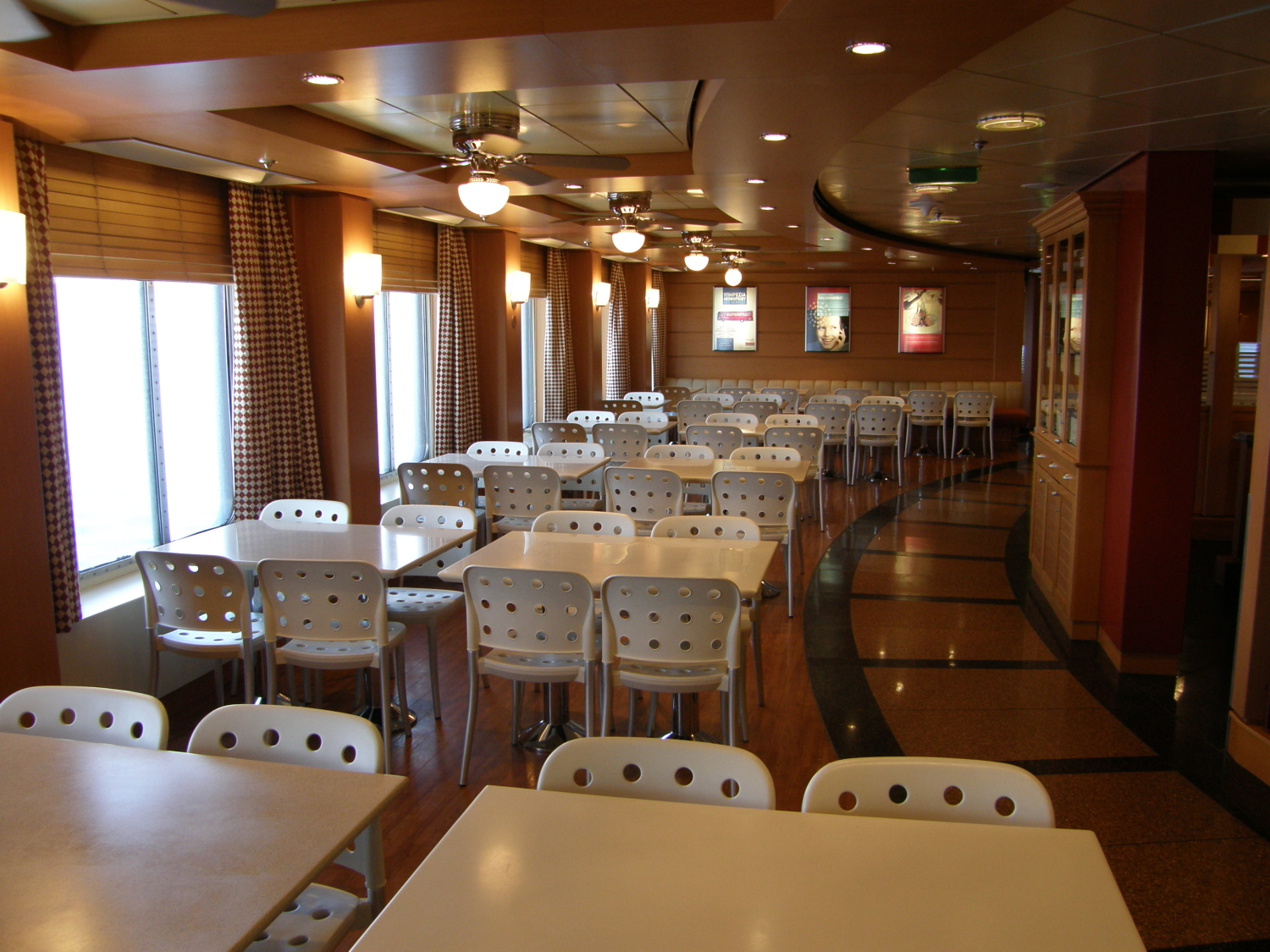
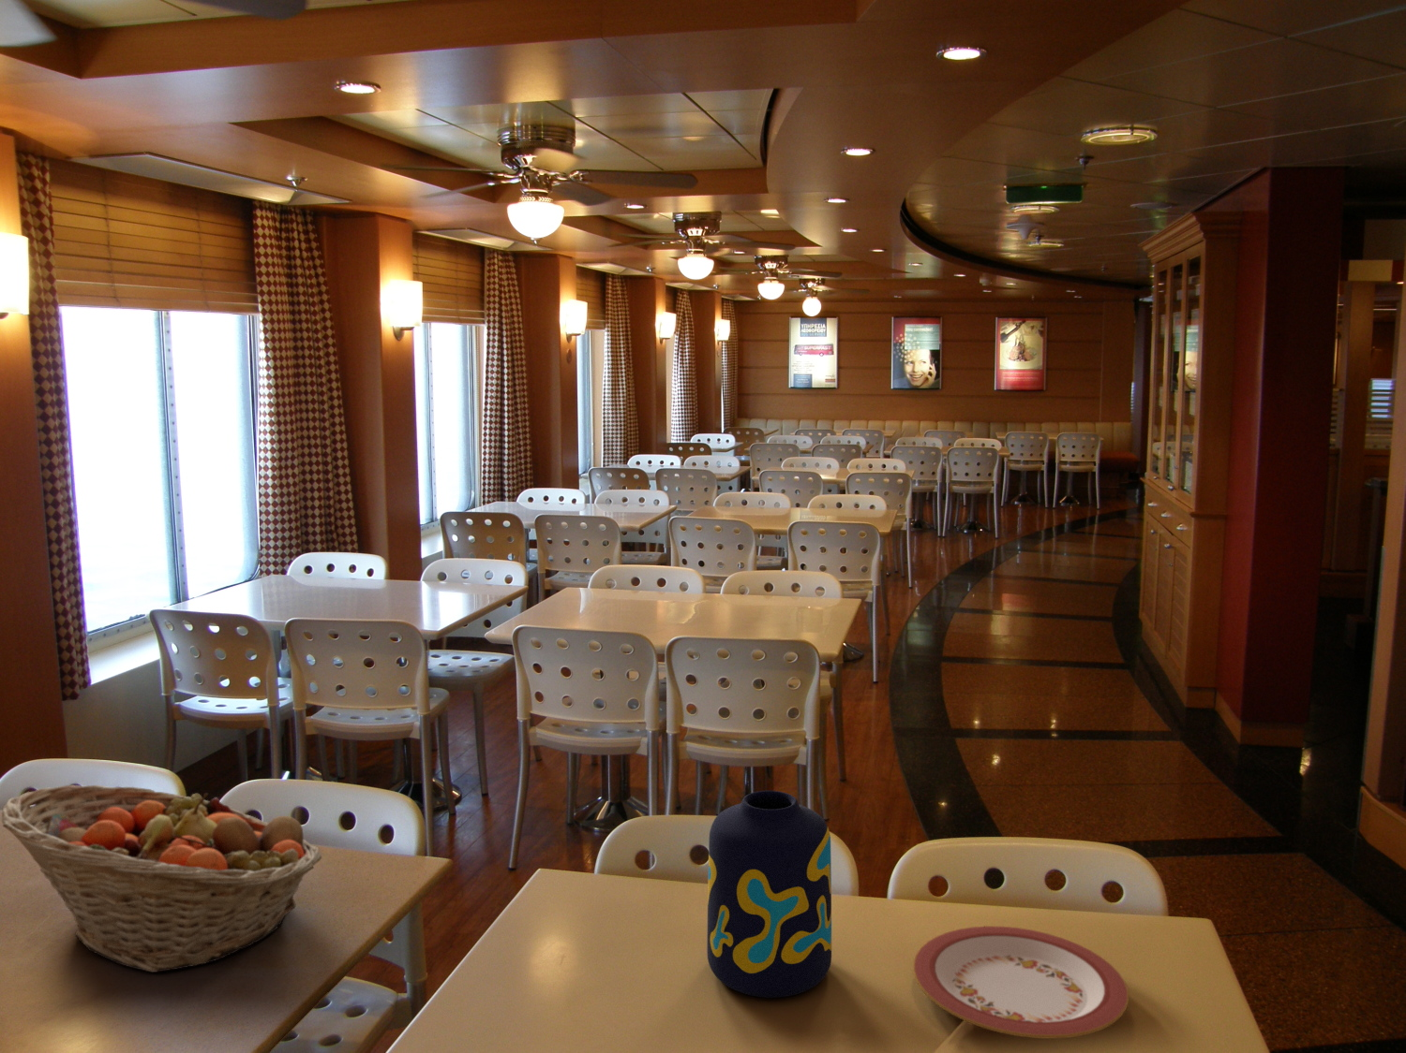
+ fruit basket [1,784,322,973]
+ vase [706,790,833,999]
+ plate [912,925,1129,1040]
